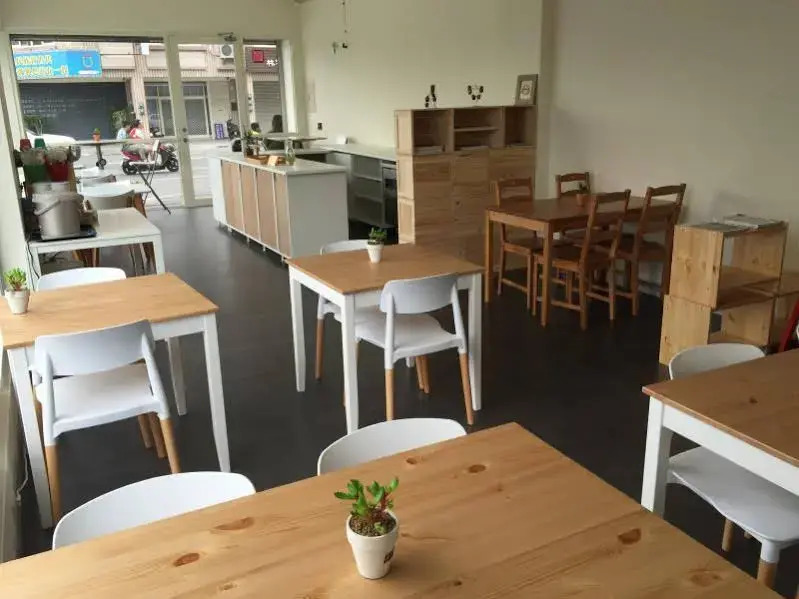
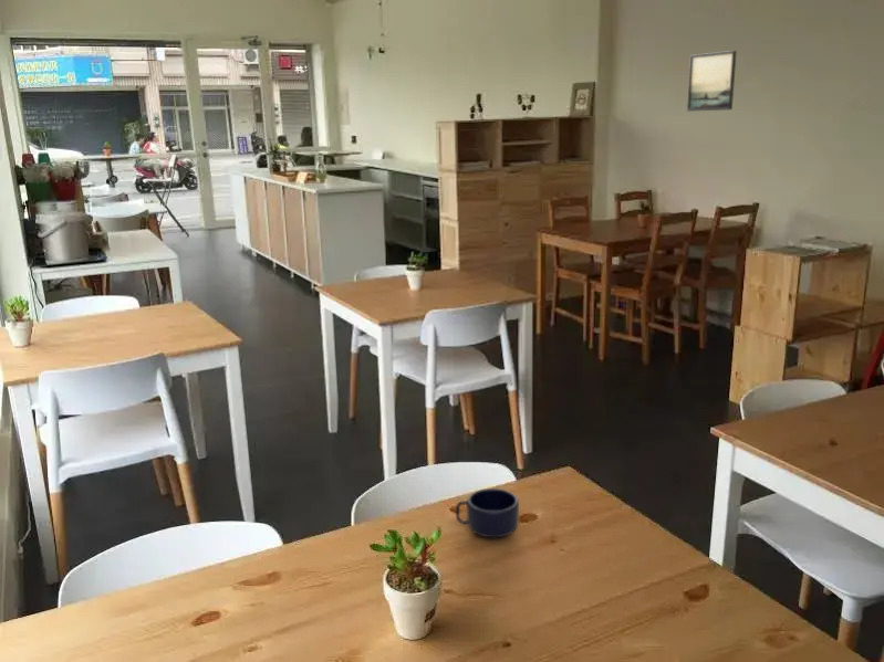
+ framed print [686,50,738,112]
+ mug [455,487,520,538]
